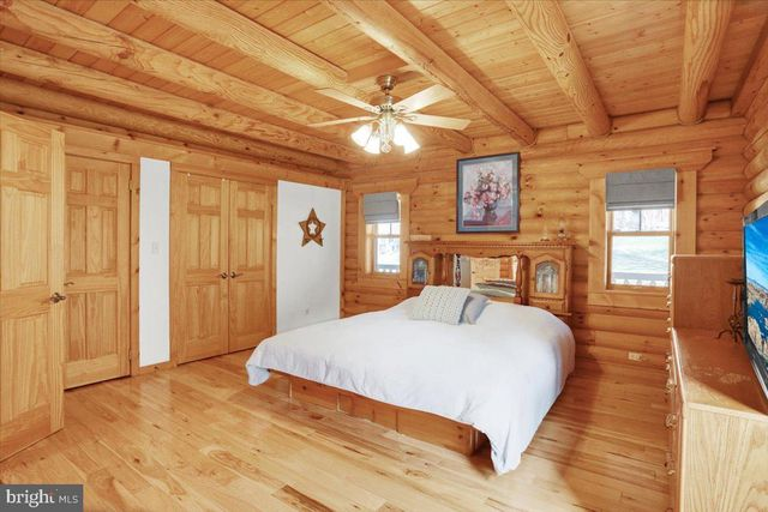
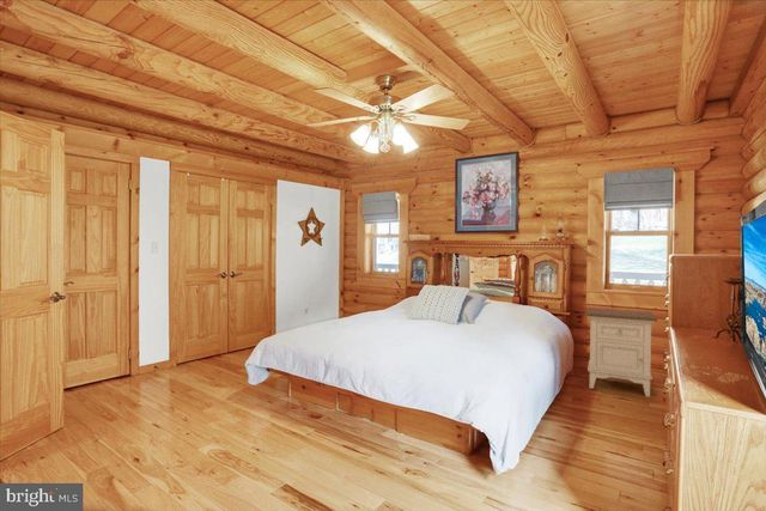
+ nightstand [584,306,659,397]
